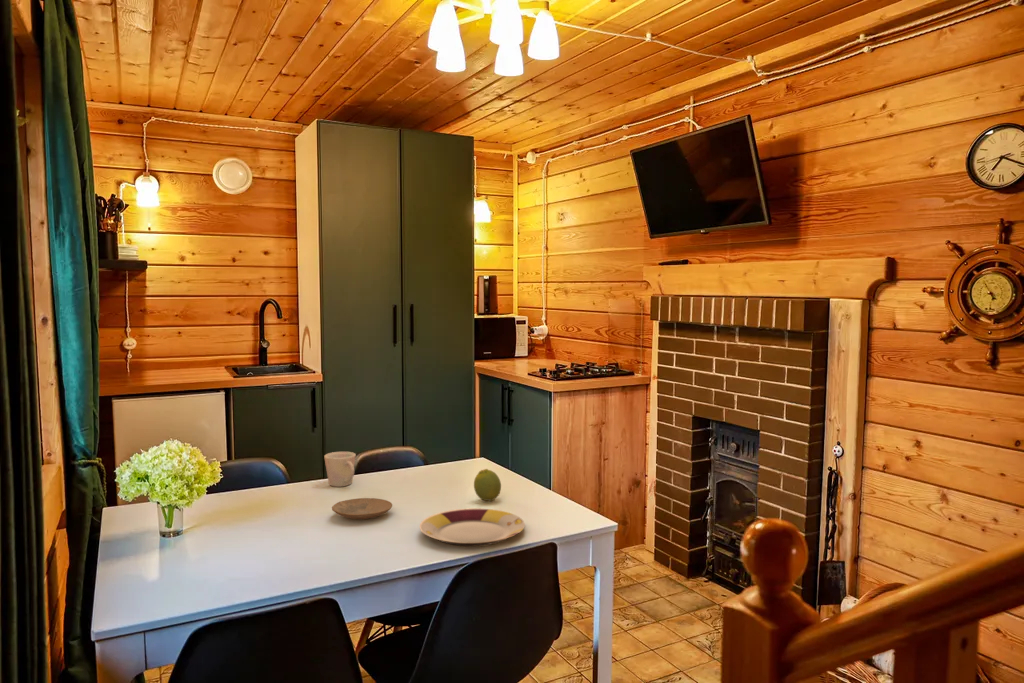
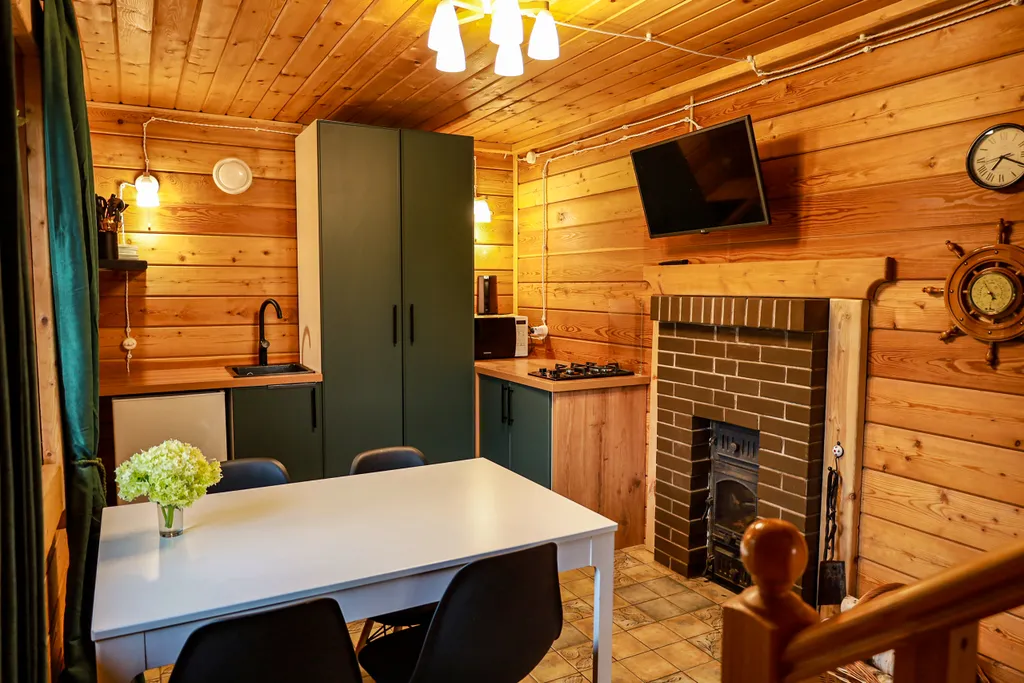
- plate [419,507,526,547]
- plate [331,497,393,520]
- fruit [473,468,502,502]
- mug [323,451,357,488]
